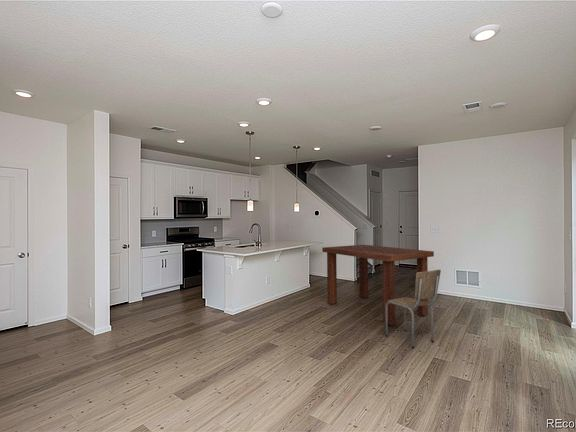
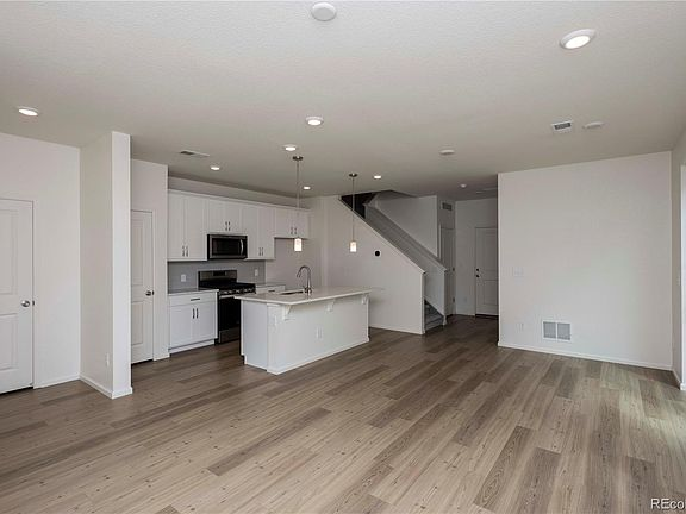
- dining table [321,244,435,326]
- dining chair [385,269,442,349]
